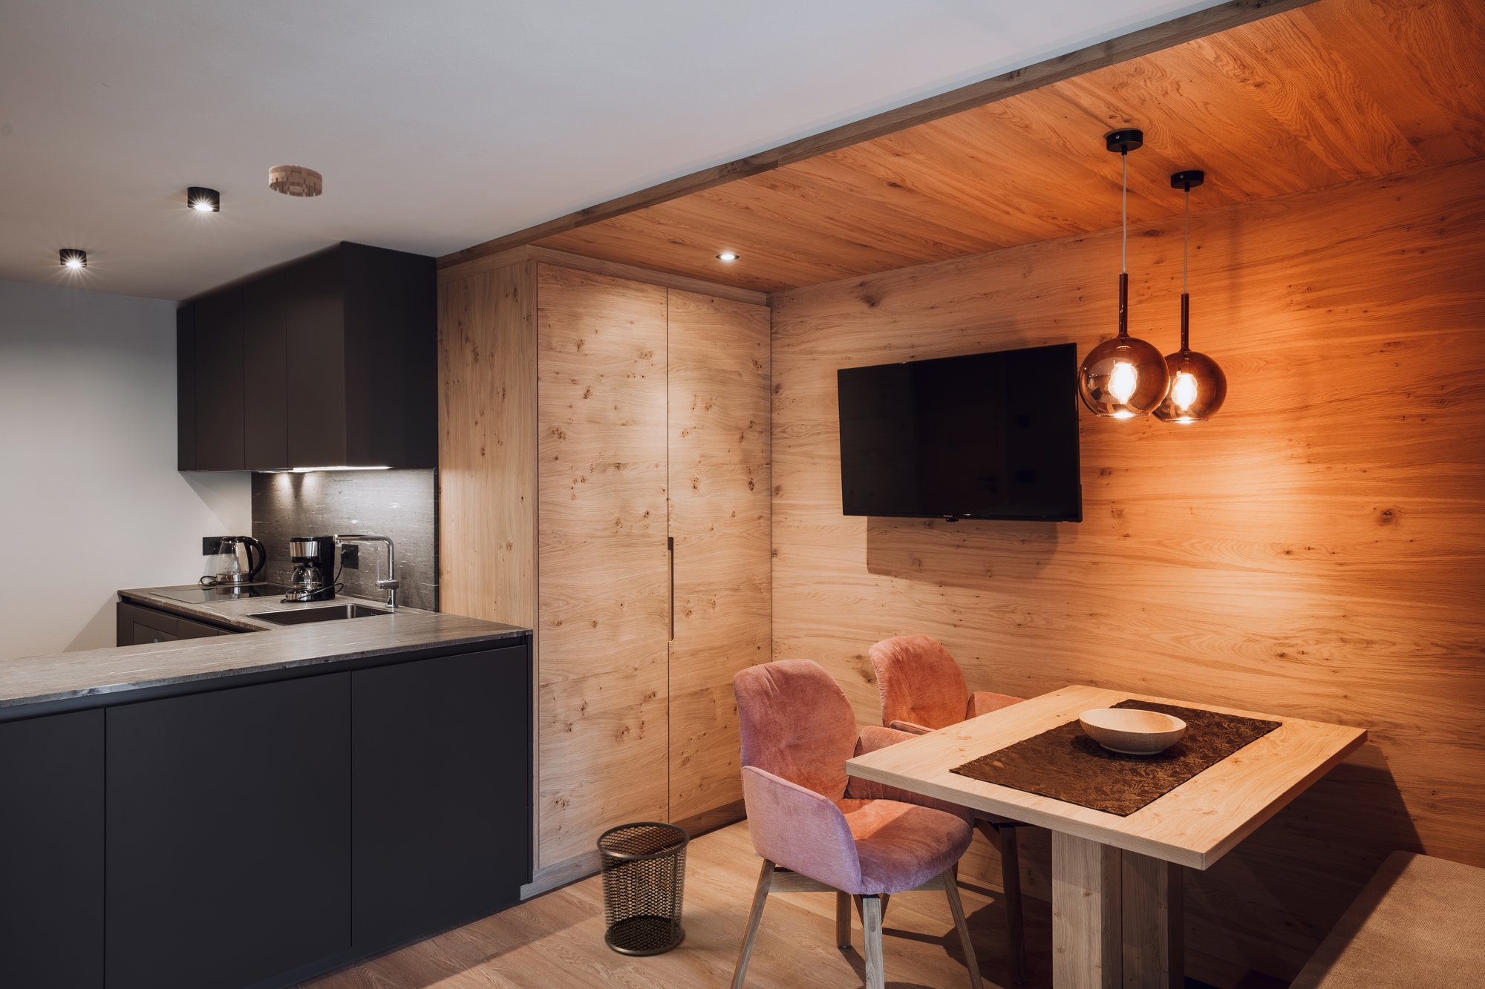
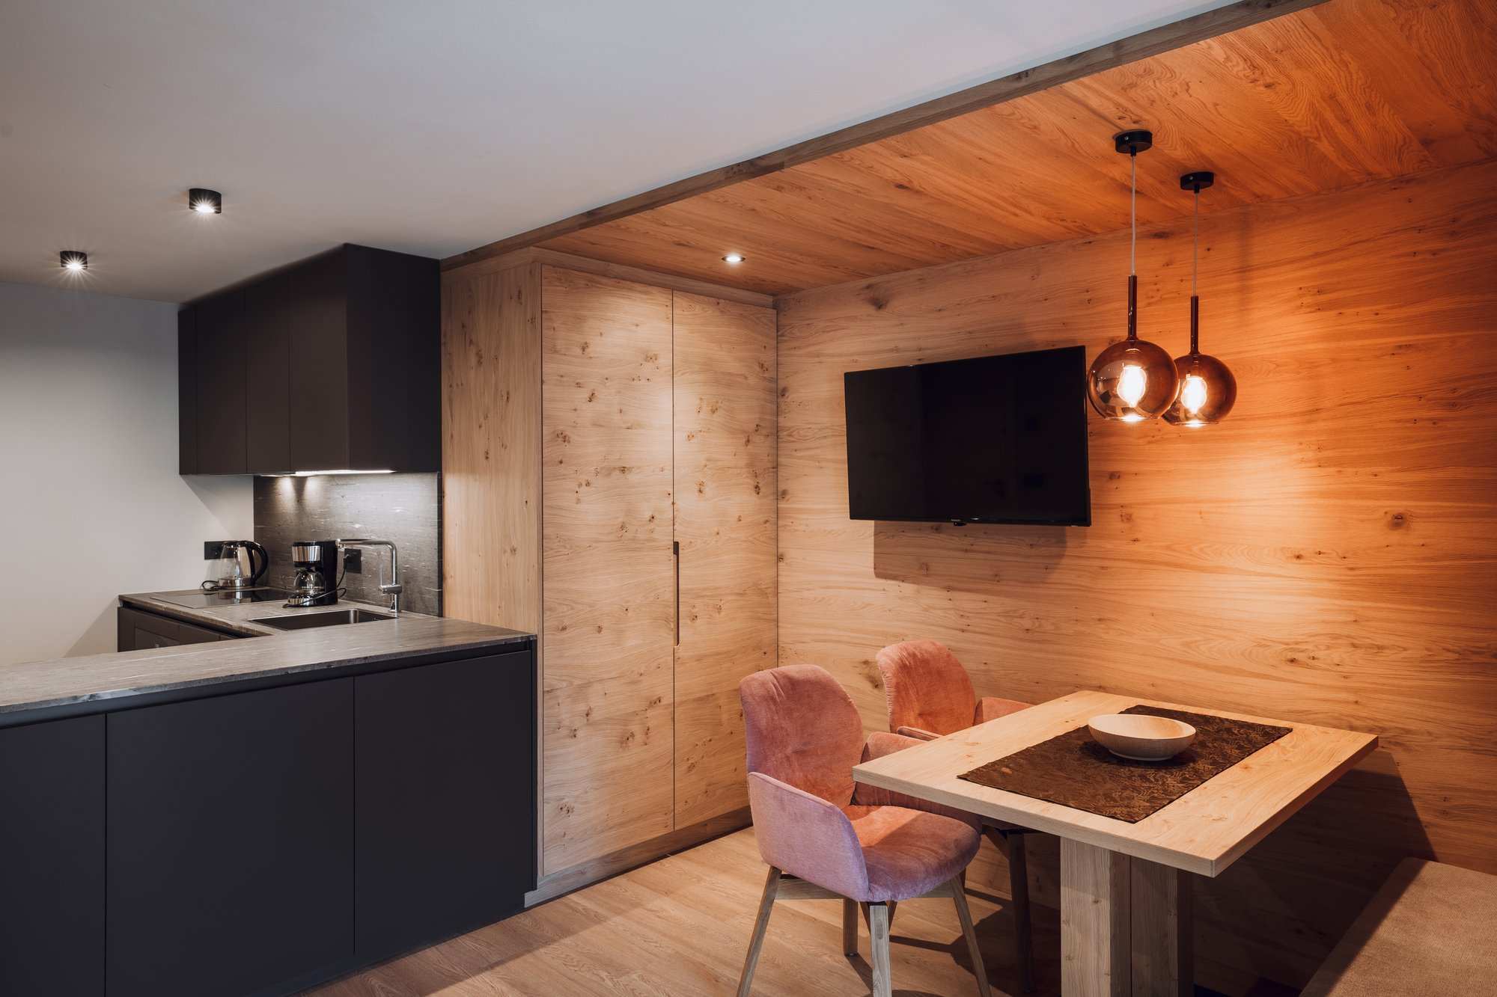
- trash can [596,821,690,956]
- smoke detector [268,164,323,198]
